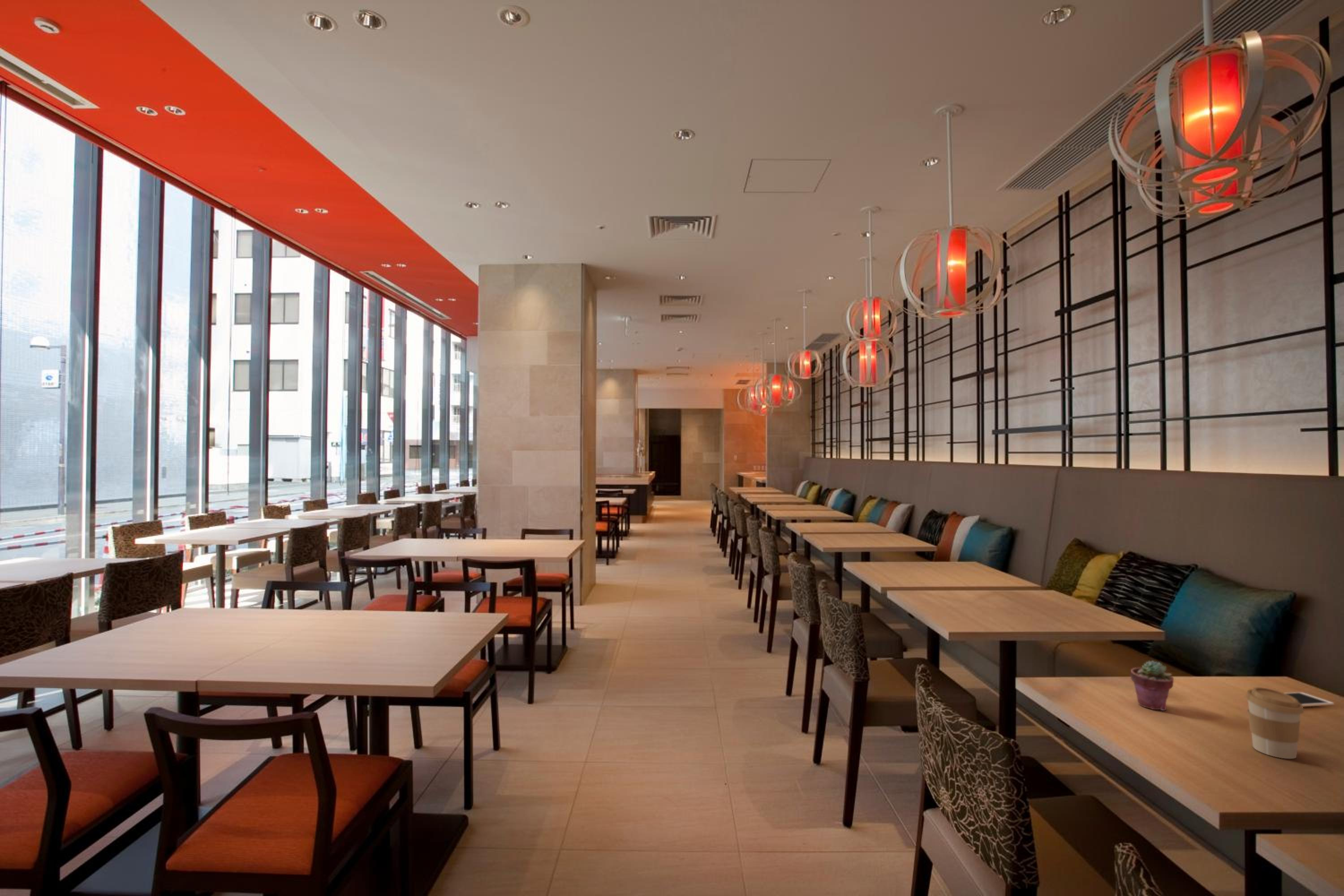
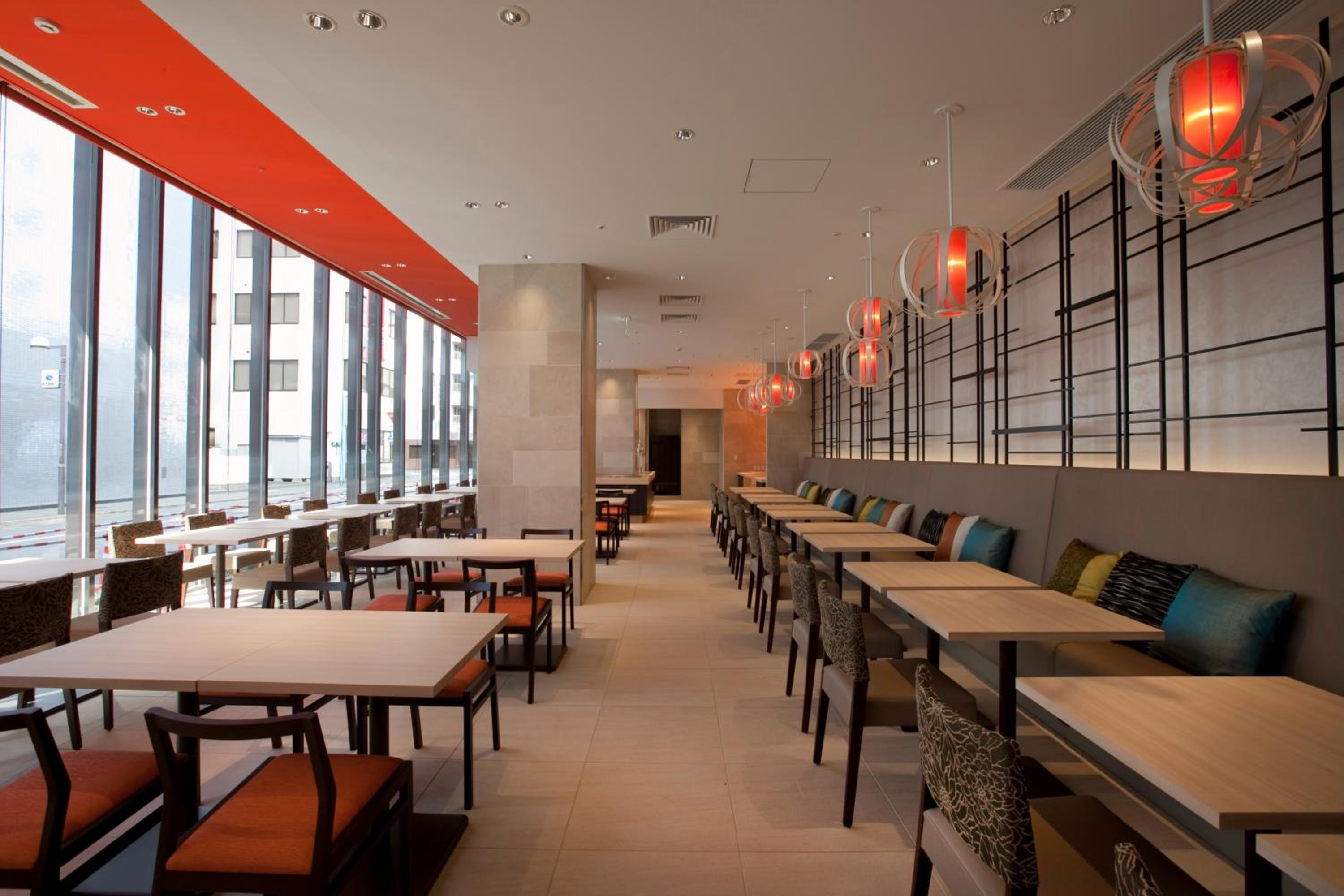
- coffee cup [1245,687,1304,759]
- cell phone [1284,692,1335,707]
- potted succulent [1130,660,1174,711]
